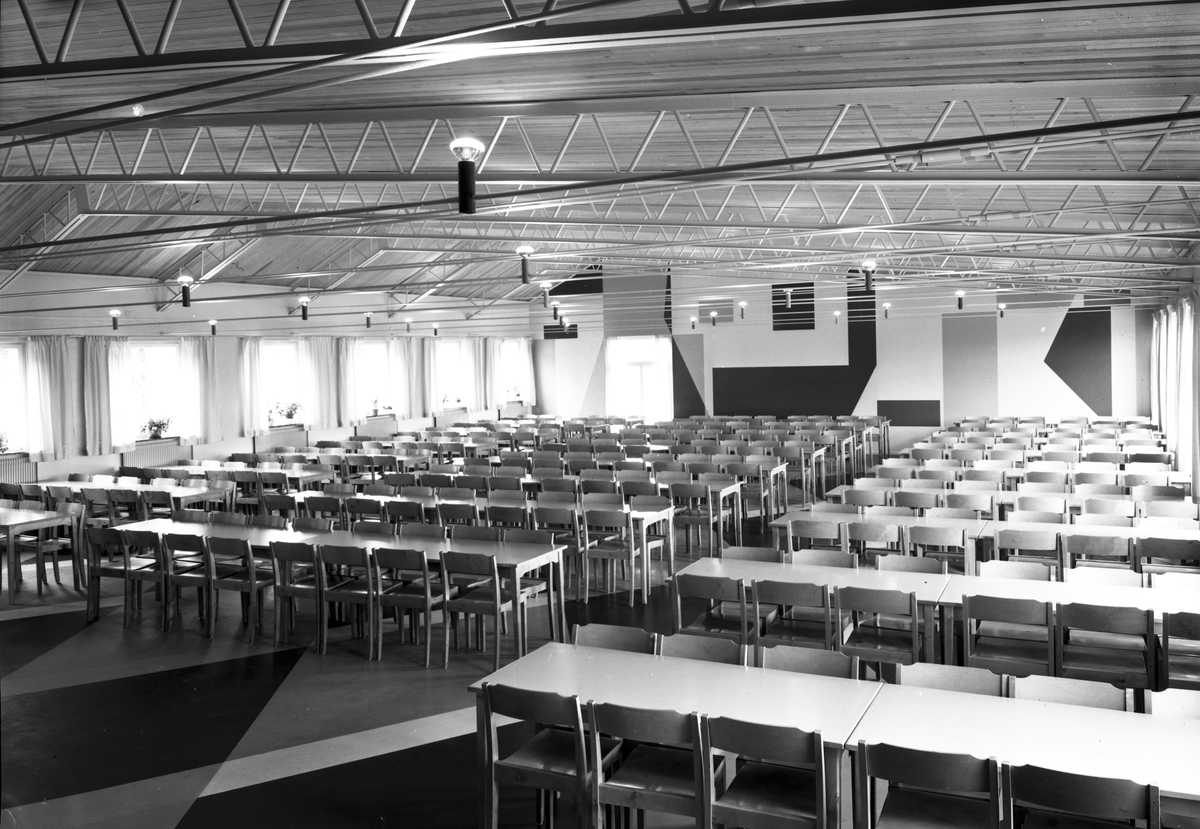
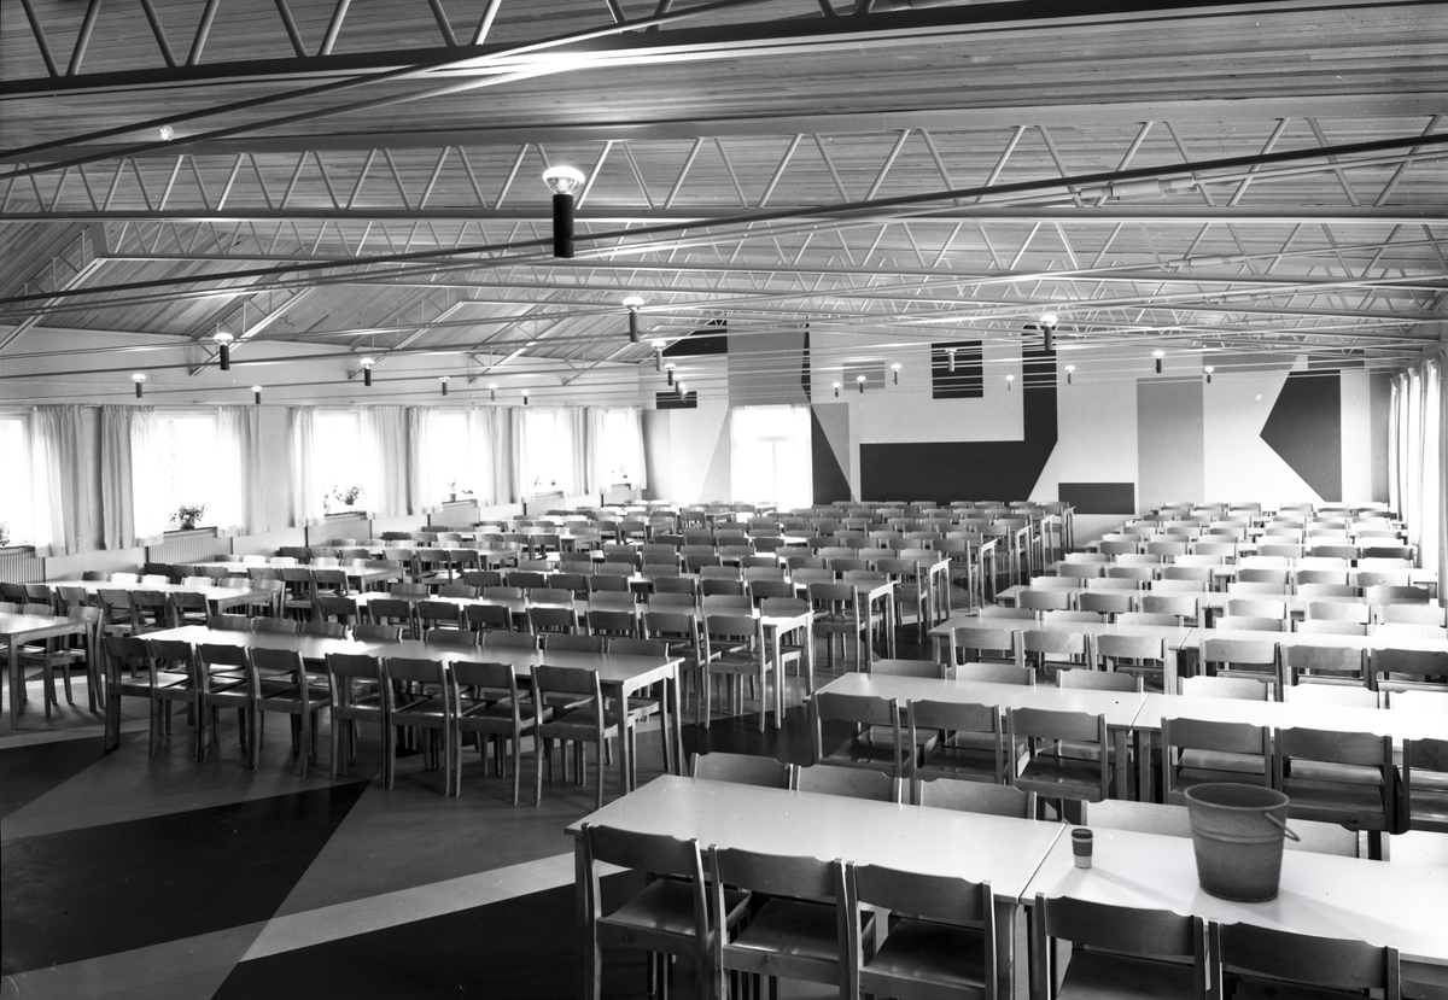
+ coffee cup [1070,828,1094,869]
+ bucket [1184,782,1302,902]
